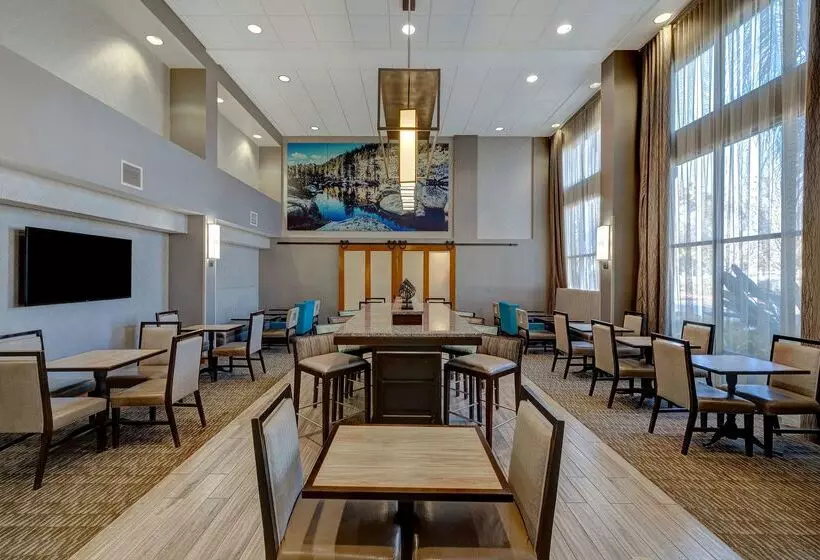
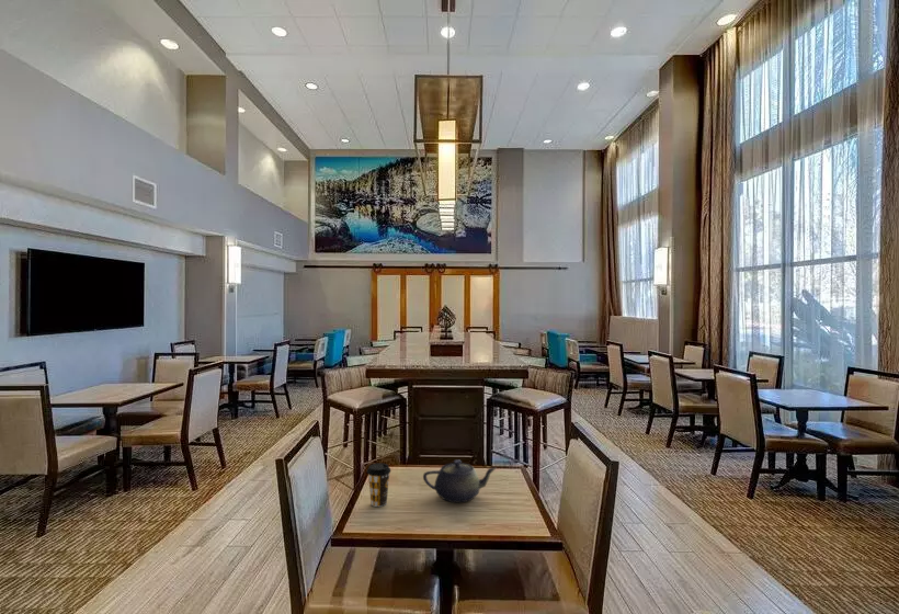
+ coffee cup [366,463,392,508]
+ teapot [422,458,498,503]
